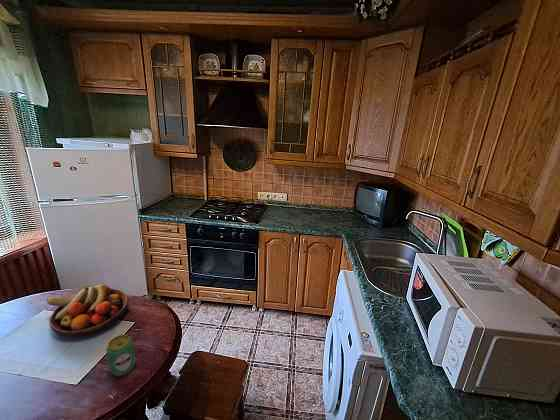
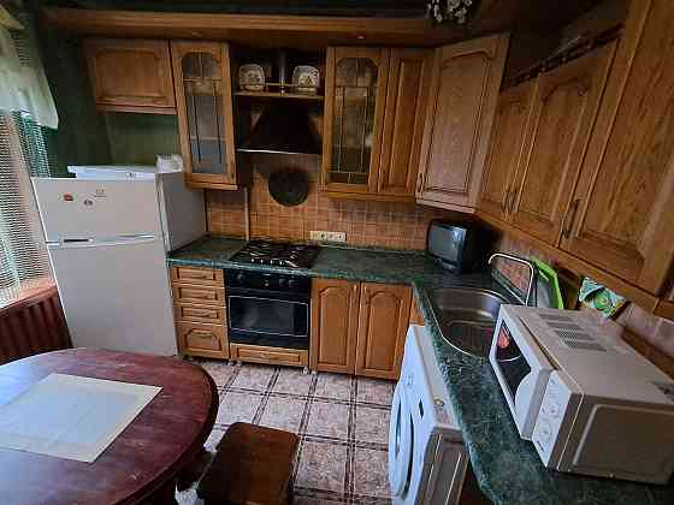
- fruit bowl [45,283,130,338]
- beverage can [105,334,136,377]
